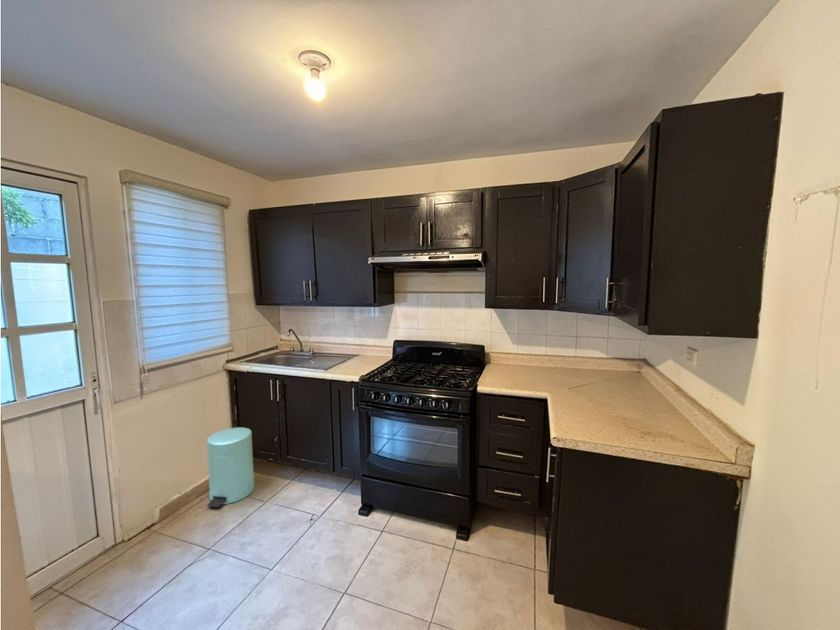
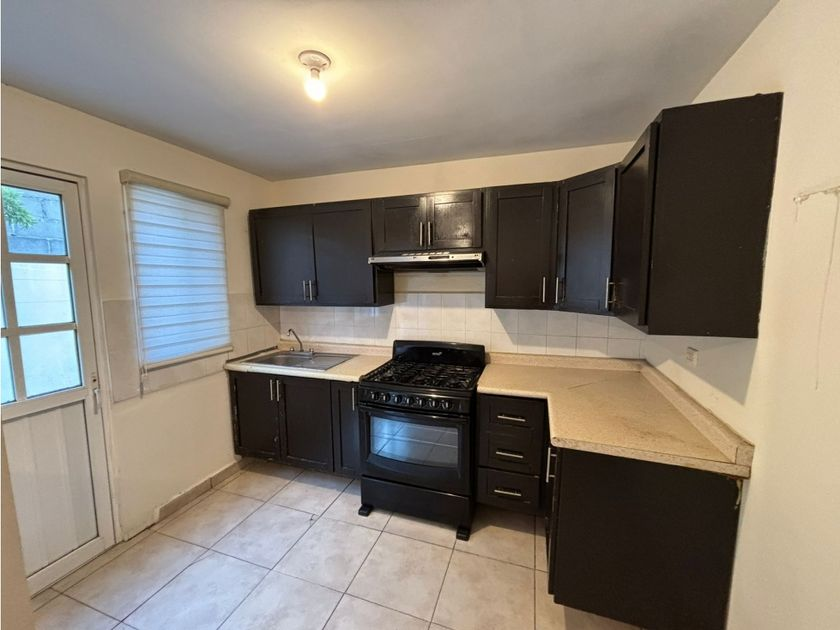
- trash can [206,426,255,508]
